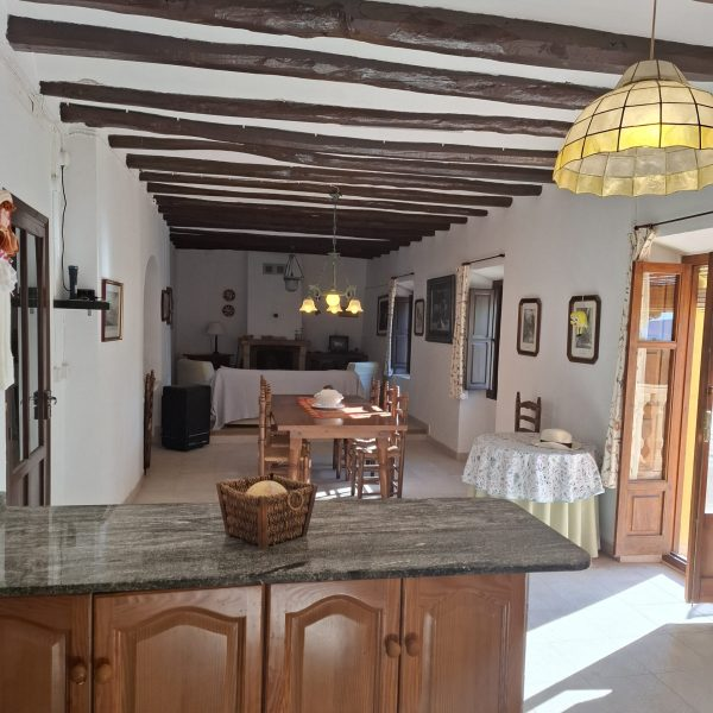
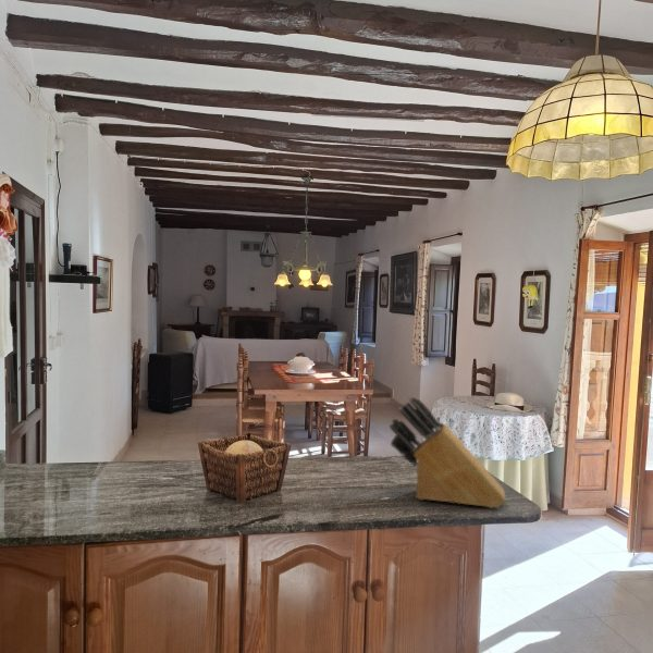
+ knife block [389,396,507,509]
